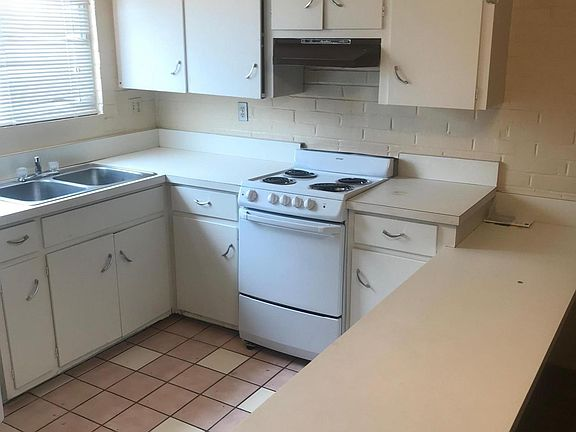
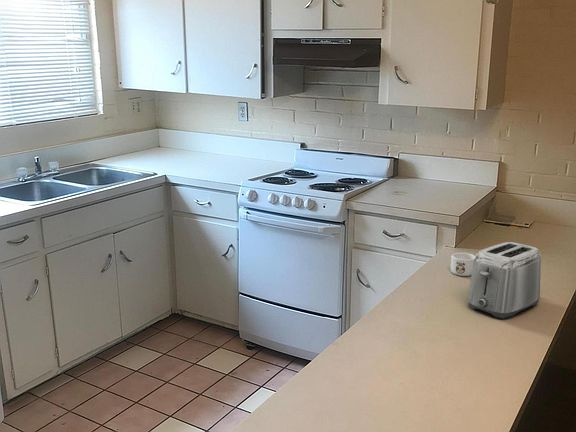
+ toaster [467,241,542,319]
+ mug [450,252,476,277]
